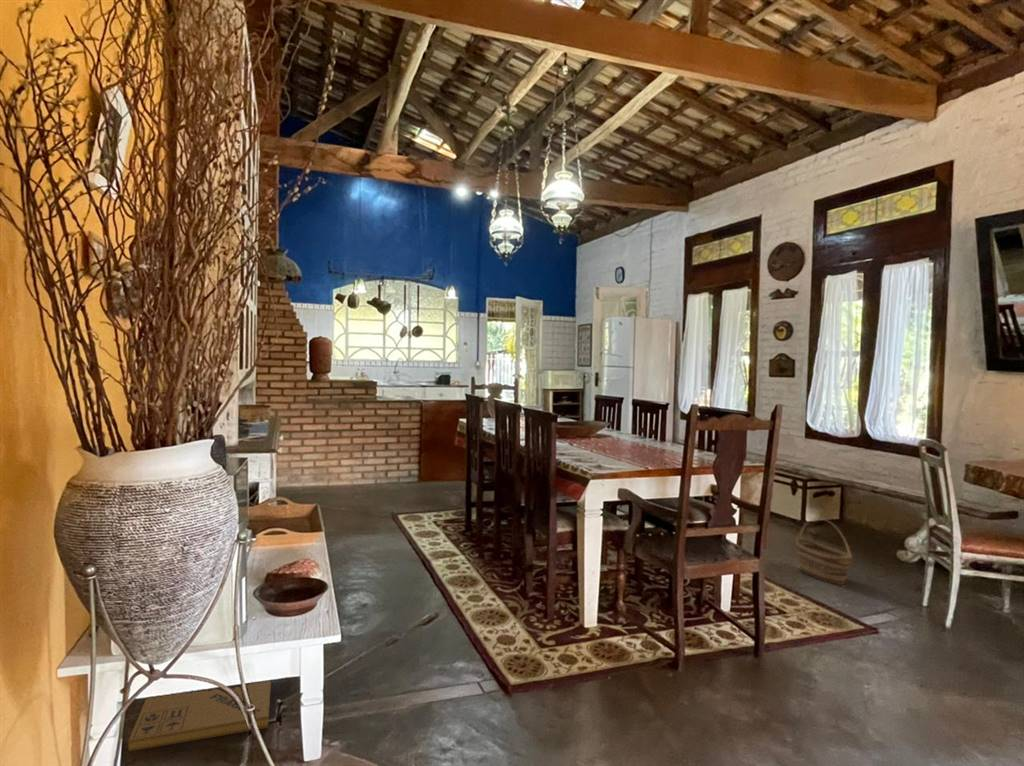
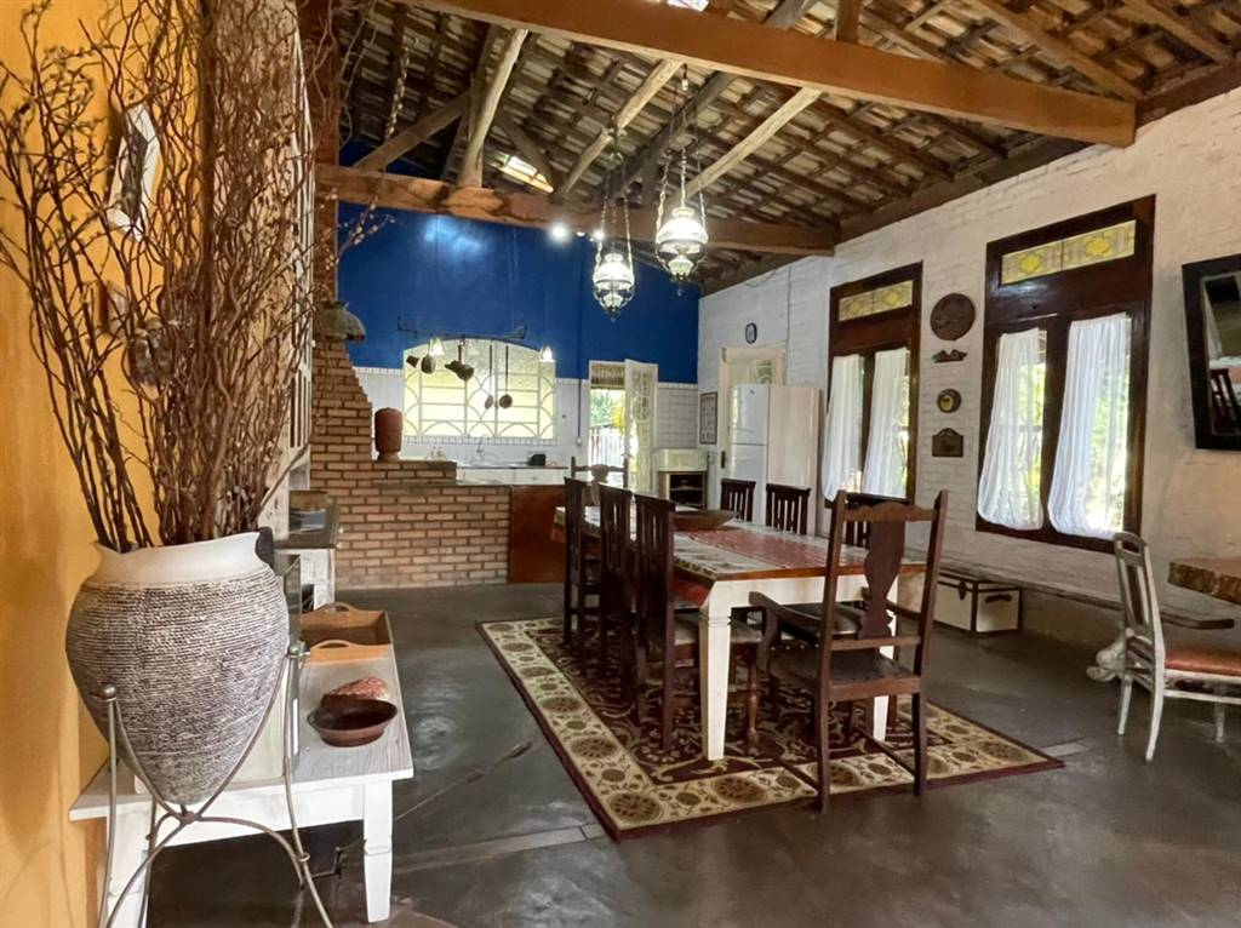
- basket [795,517,853,586]
- cardboard box [128,680,272,752]
